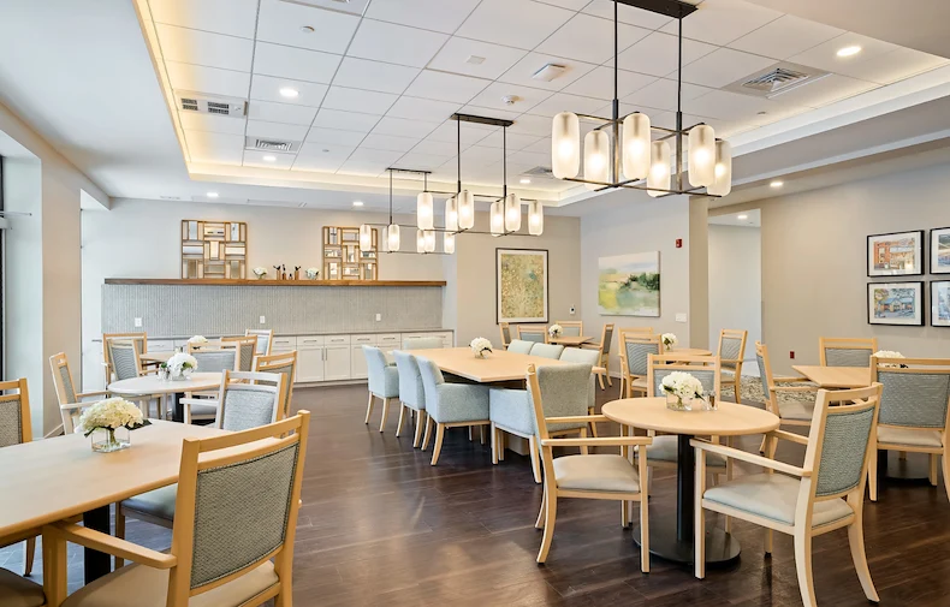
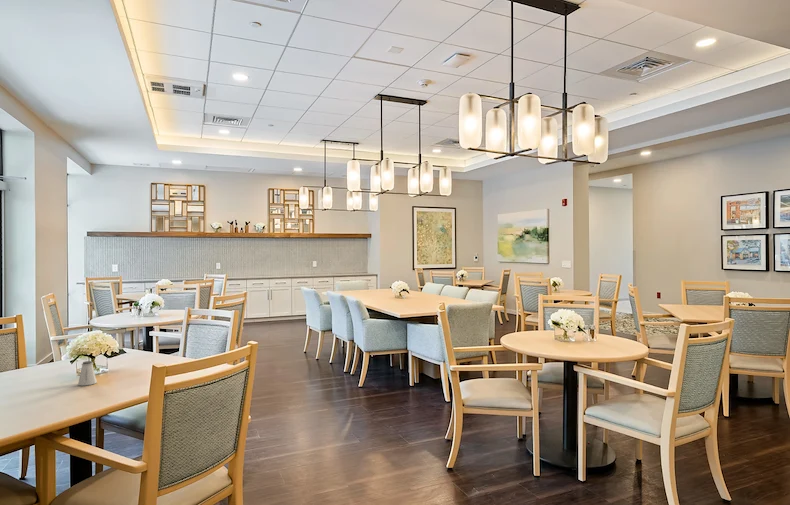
+ saltshaker [77,360,98,386]
